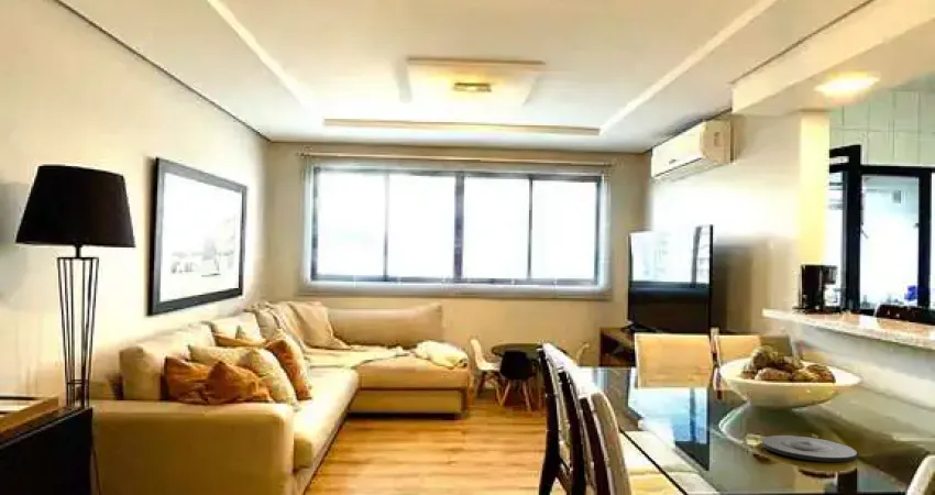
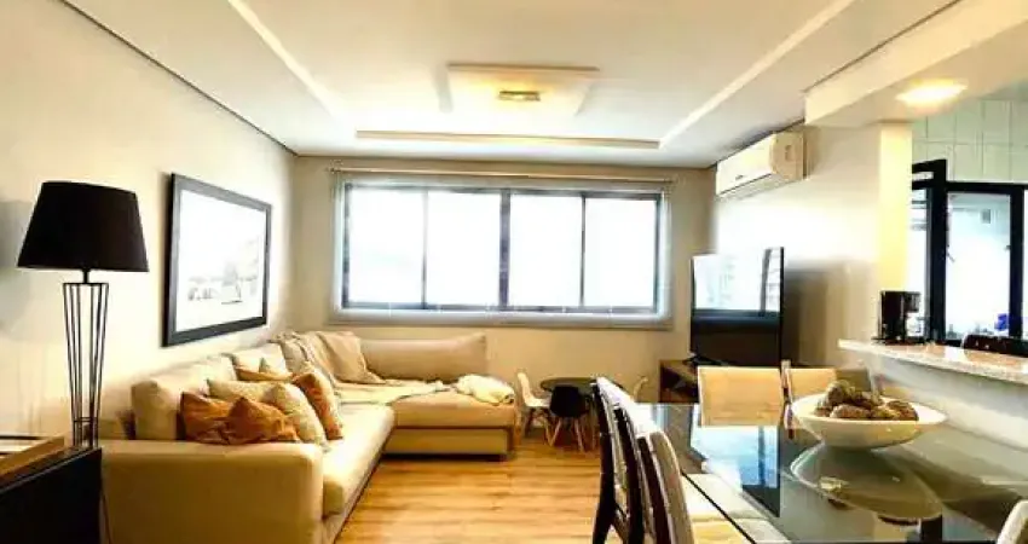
- plate [761,435,858,463]
